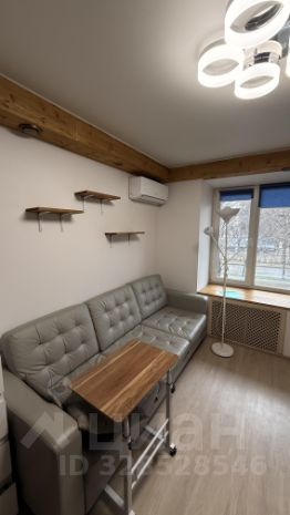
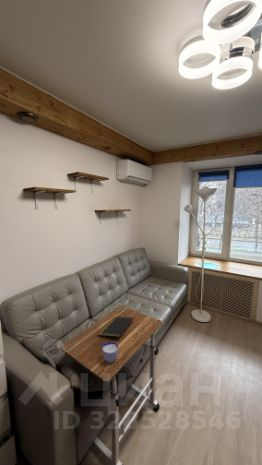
+ notepad [97,316,134,338]
+ cup [101,341,119,364]
